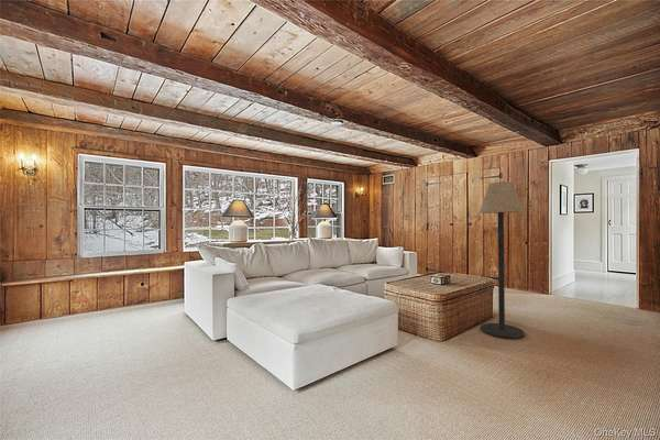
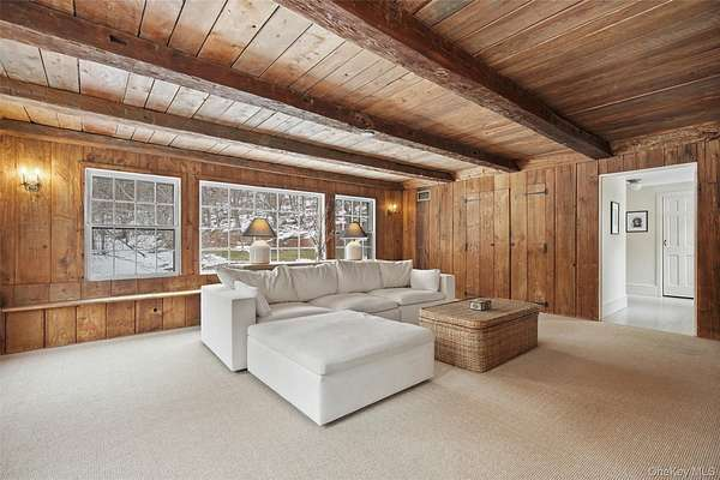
- floor lamp [479,180,526,340]
